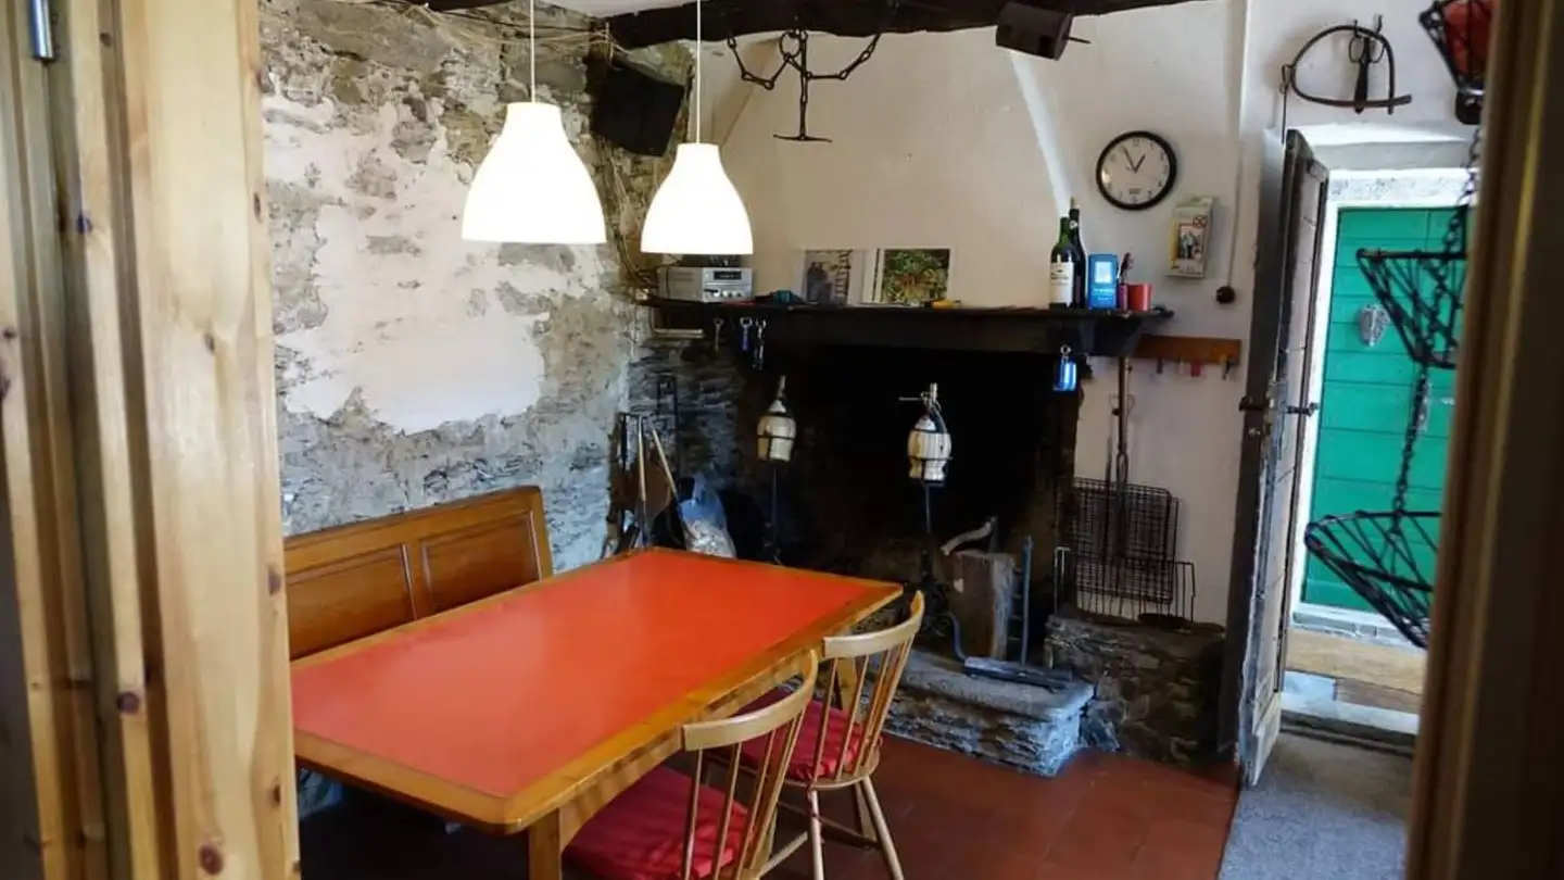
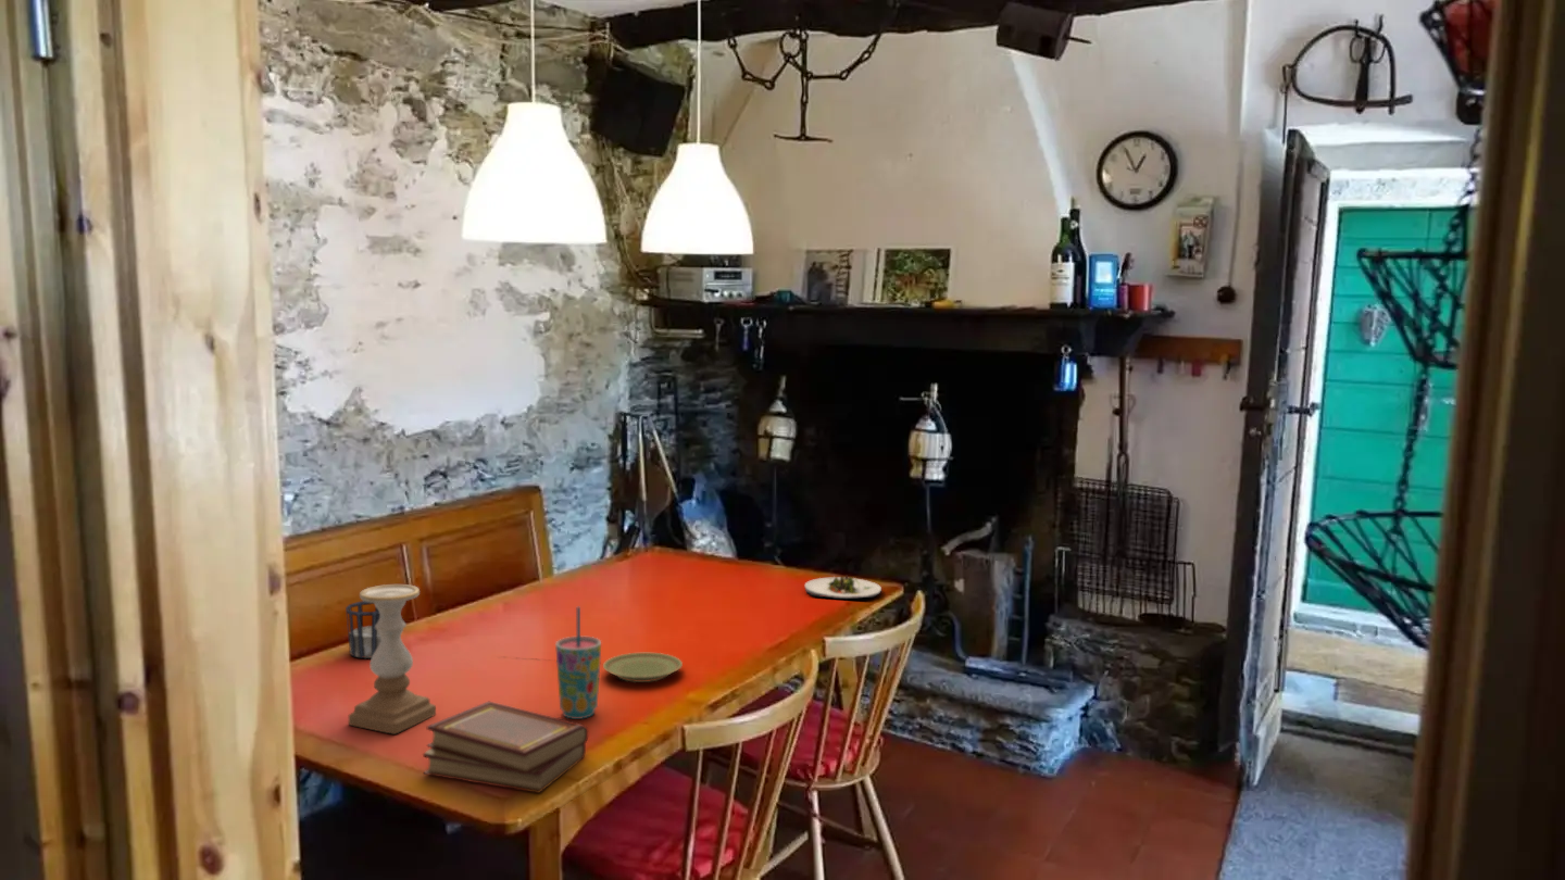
+ plate [602,652,684,683]
+ cup [554,606,602,720]
+ candle holder [348,583,437,736]
+ salad plate [804,575,882,600]
+ cup [345,601,381,659]
+ book set [422,701,589,794]
